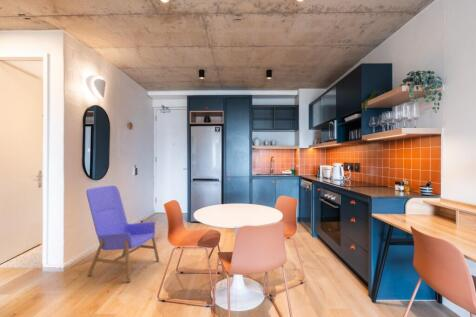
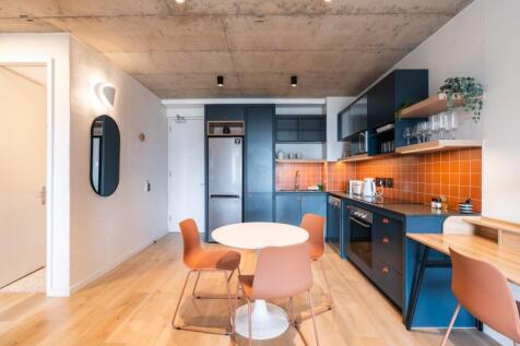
- armchair [85,185,160,283]
